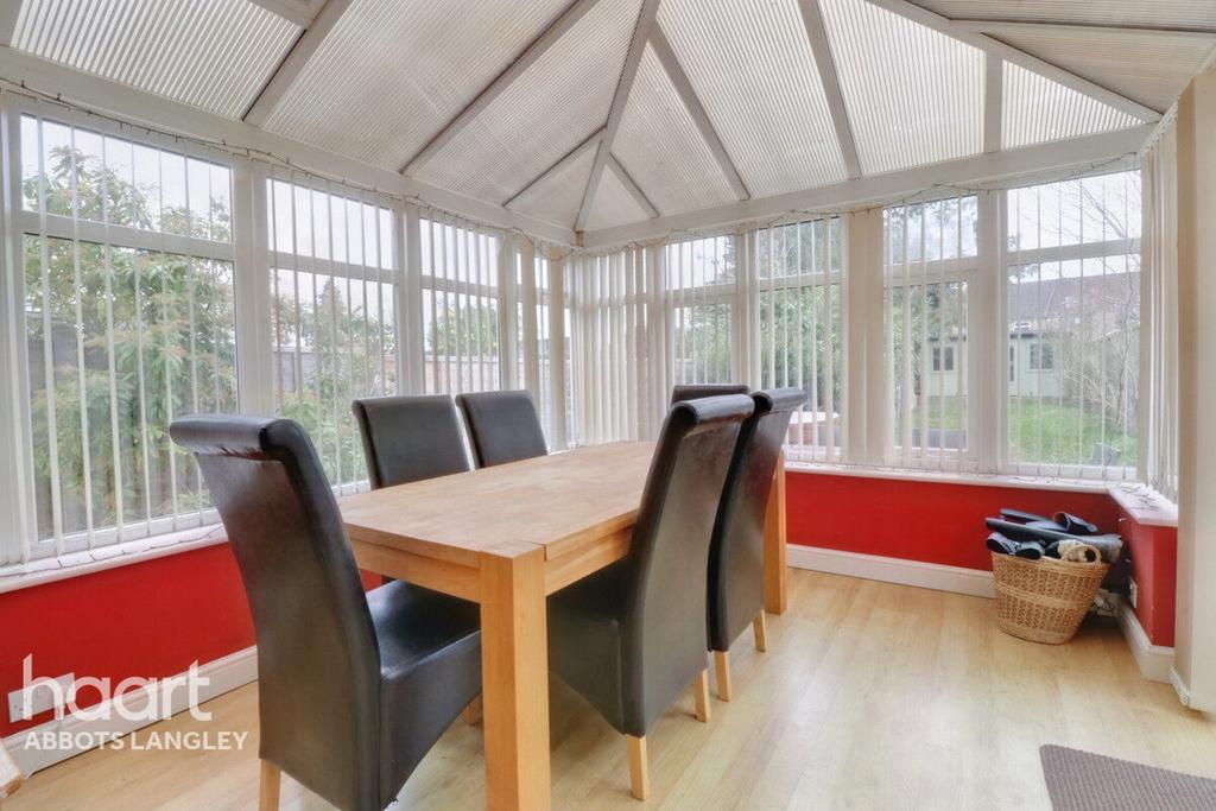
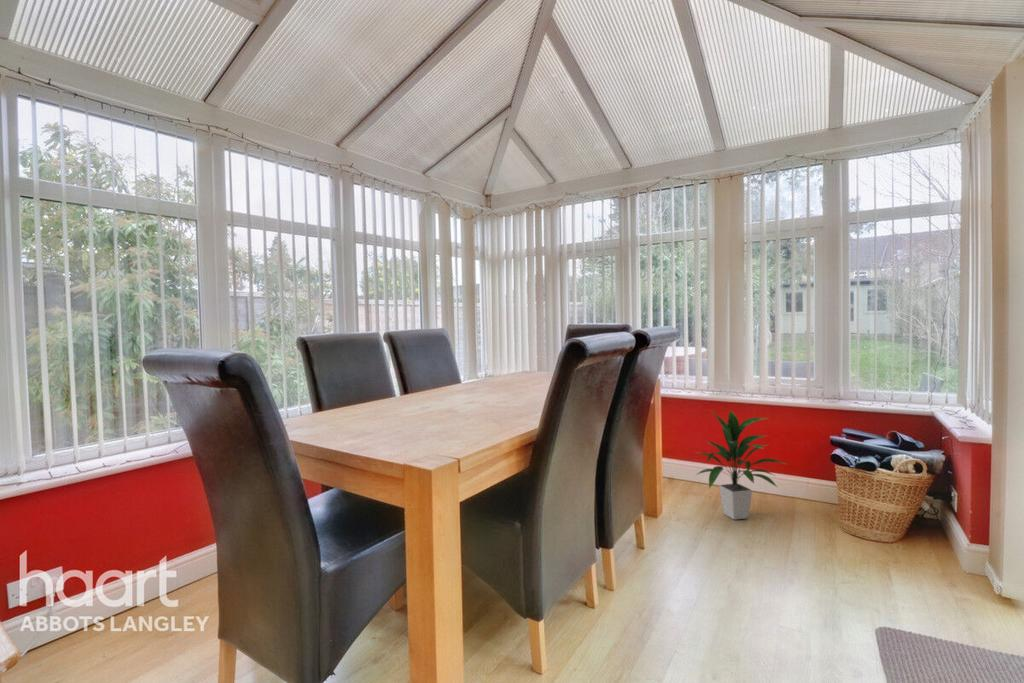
+ indoor plant [693,408,787,521]
